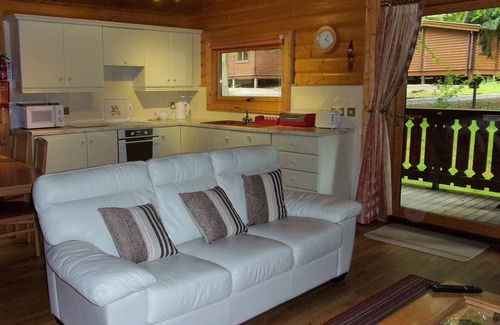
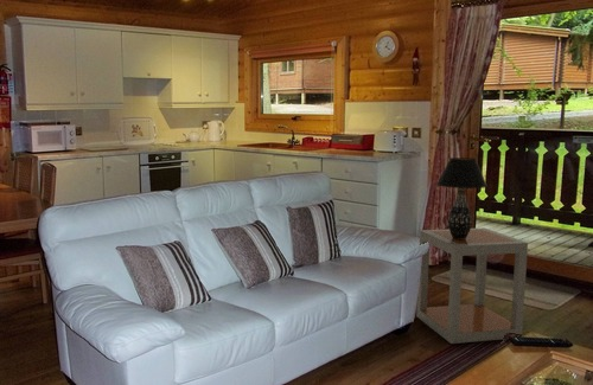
+ table lamp [435,156,489,239]
+ side table [415,227,529,345]
